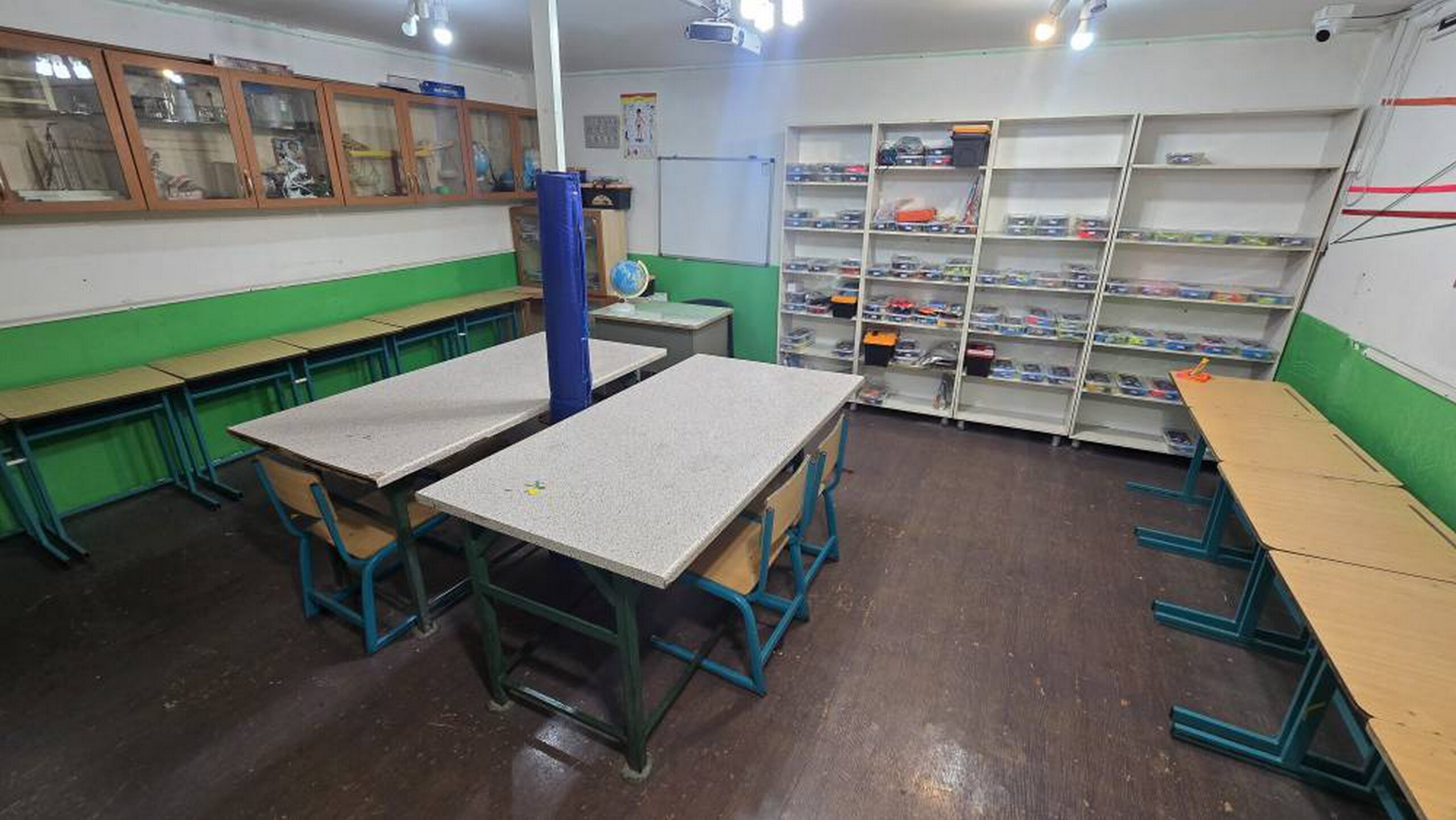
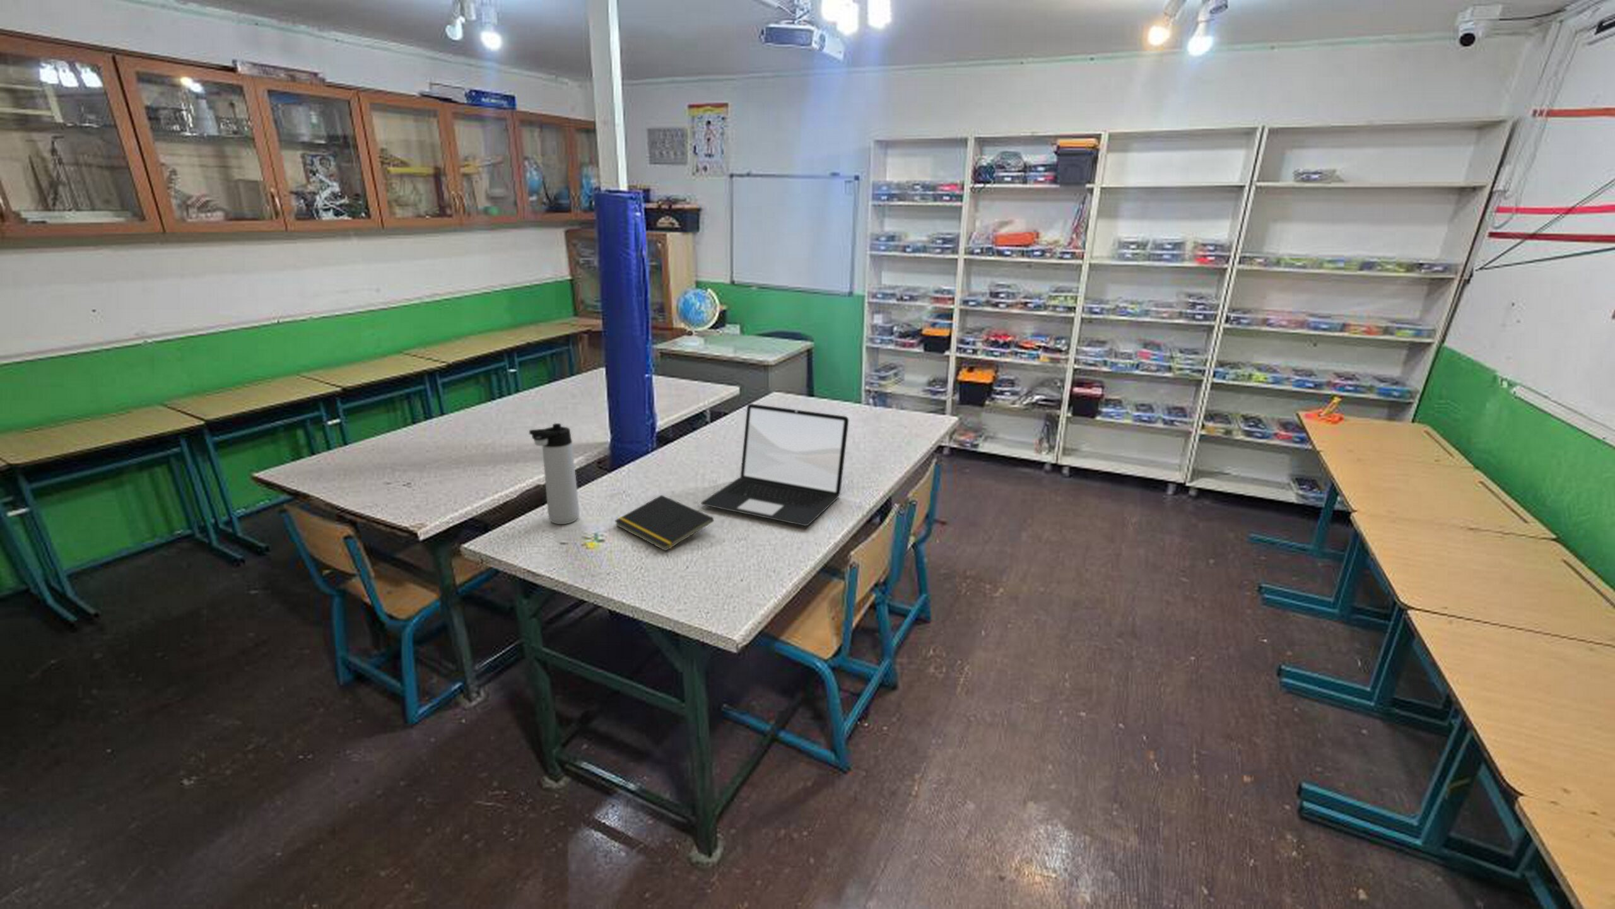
+ laptop [700,404,850,527]
+ notepad [613,494,714,551]
+ thermos bottle [529,422,580,524]
